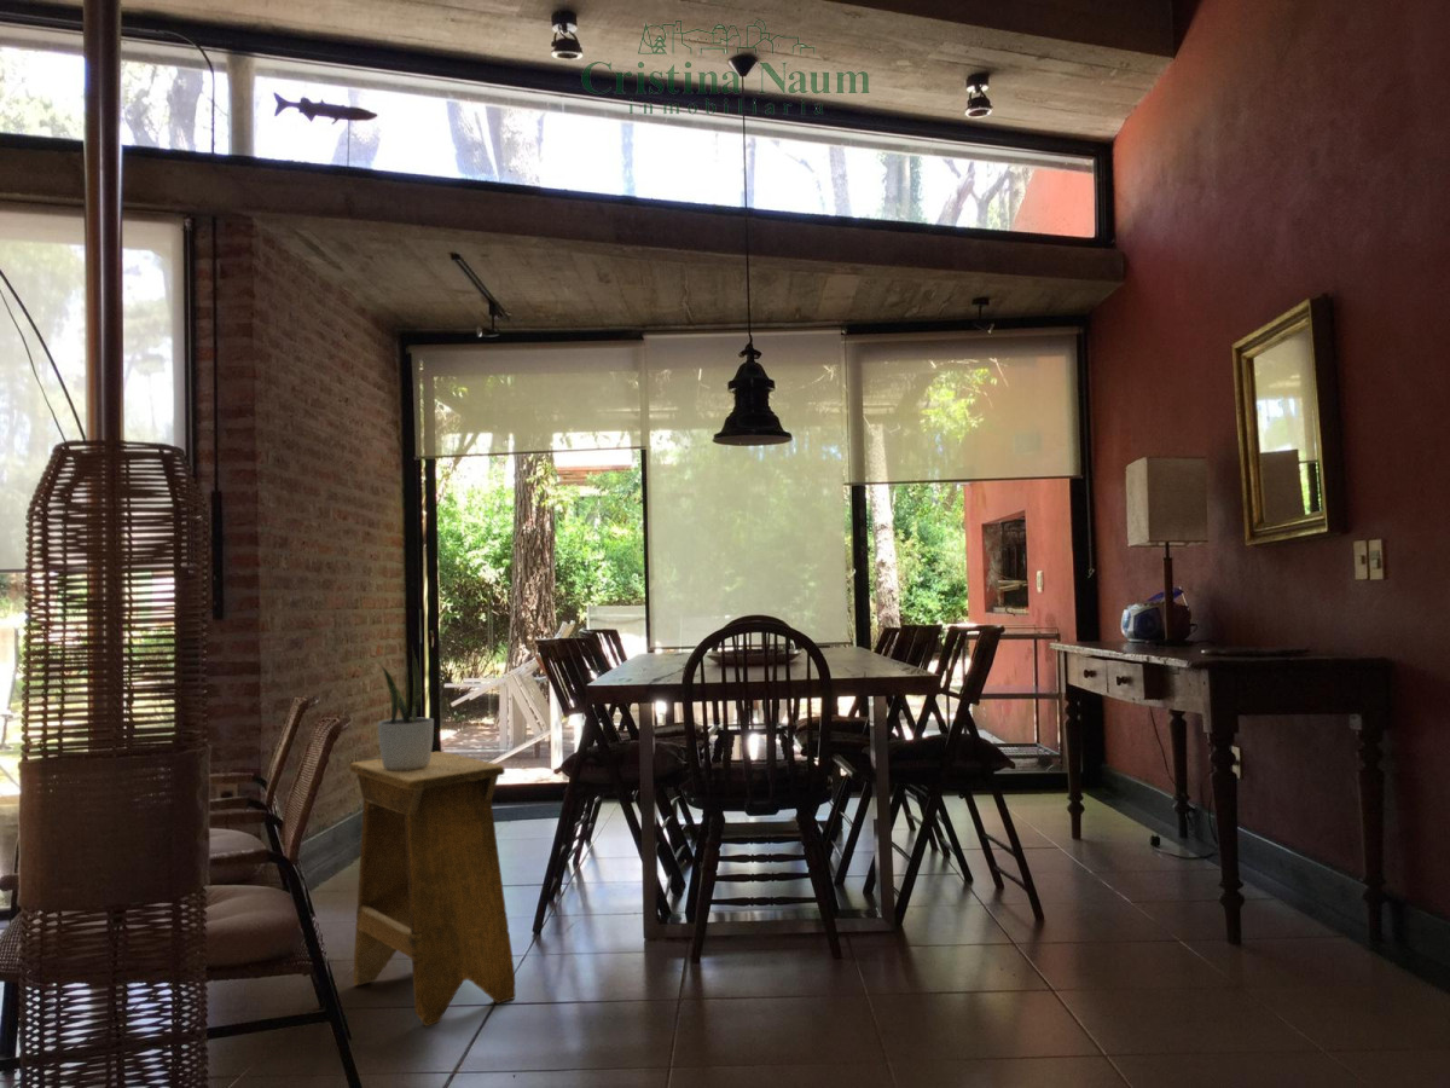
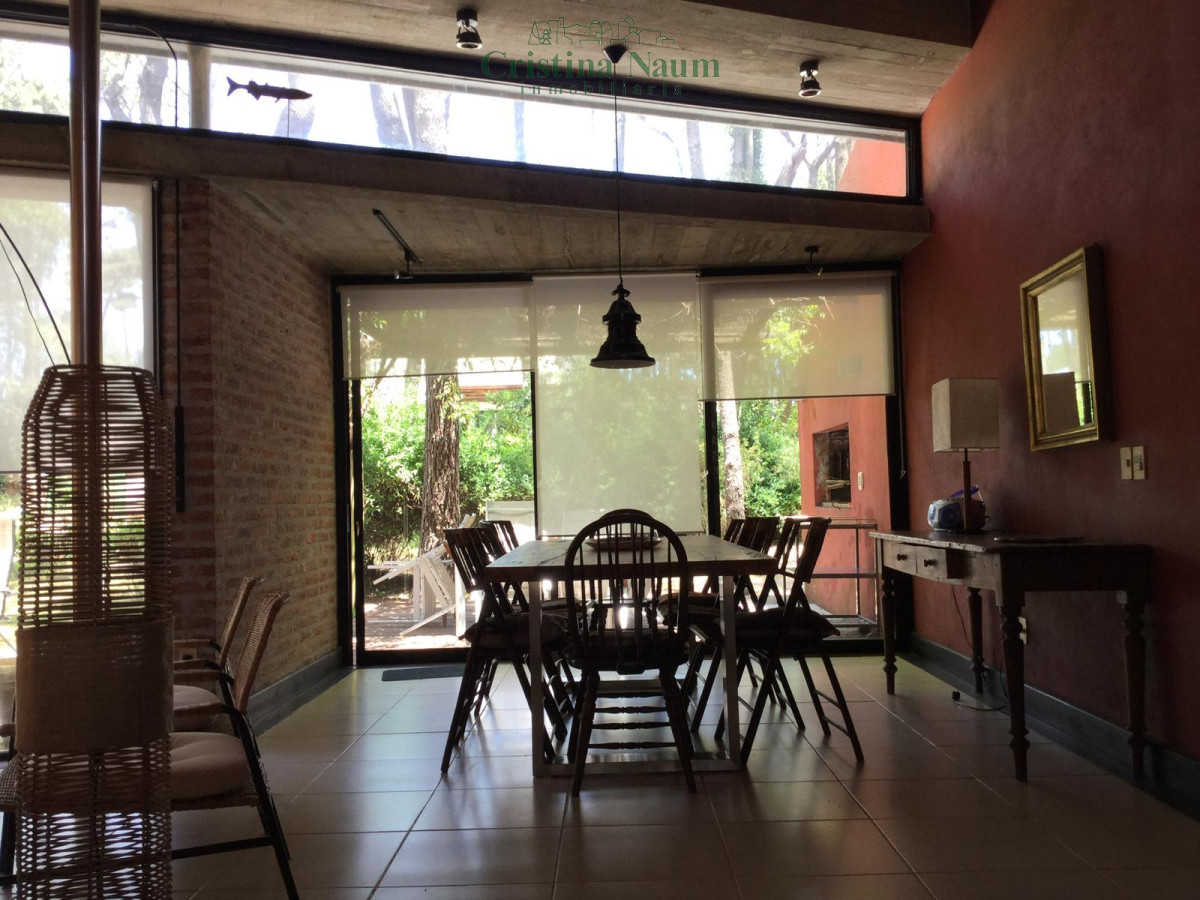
- potted plant [377,642,435,770]
- stool [349,751,516,1028]
